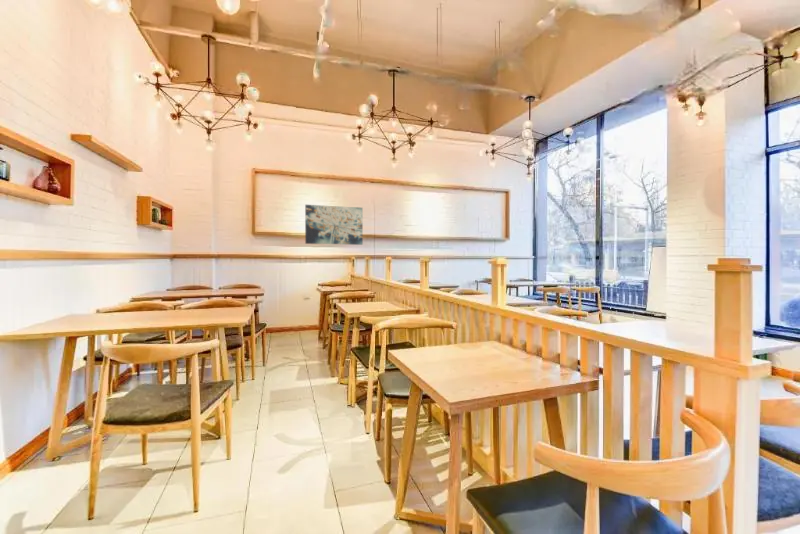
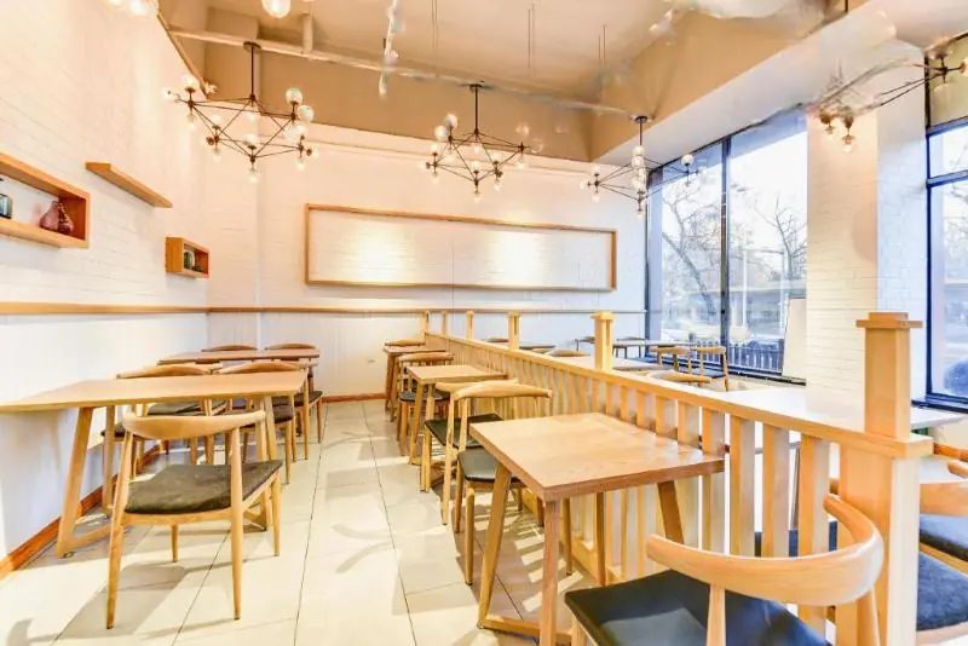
- wall art [304,204,364,246]
